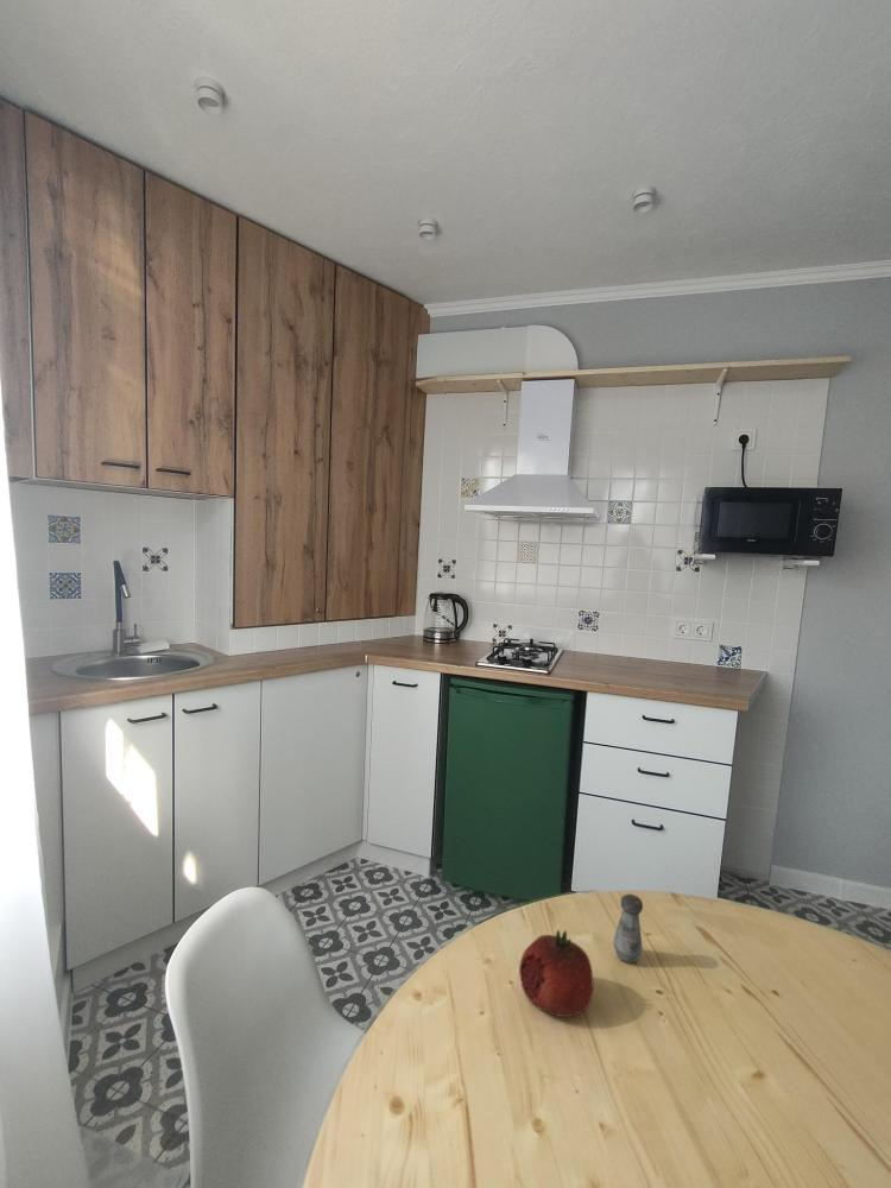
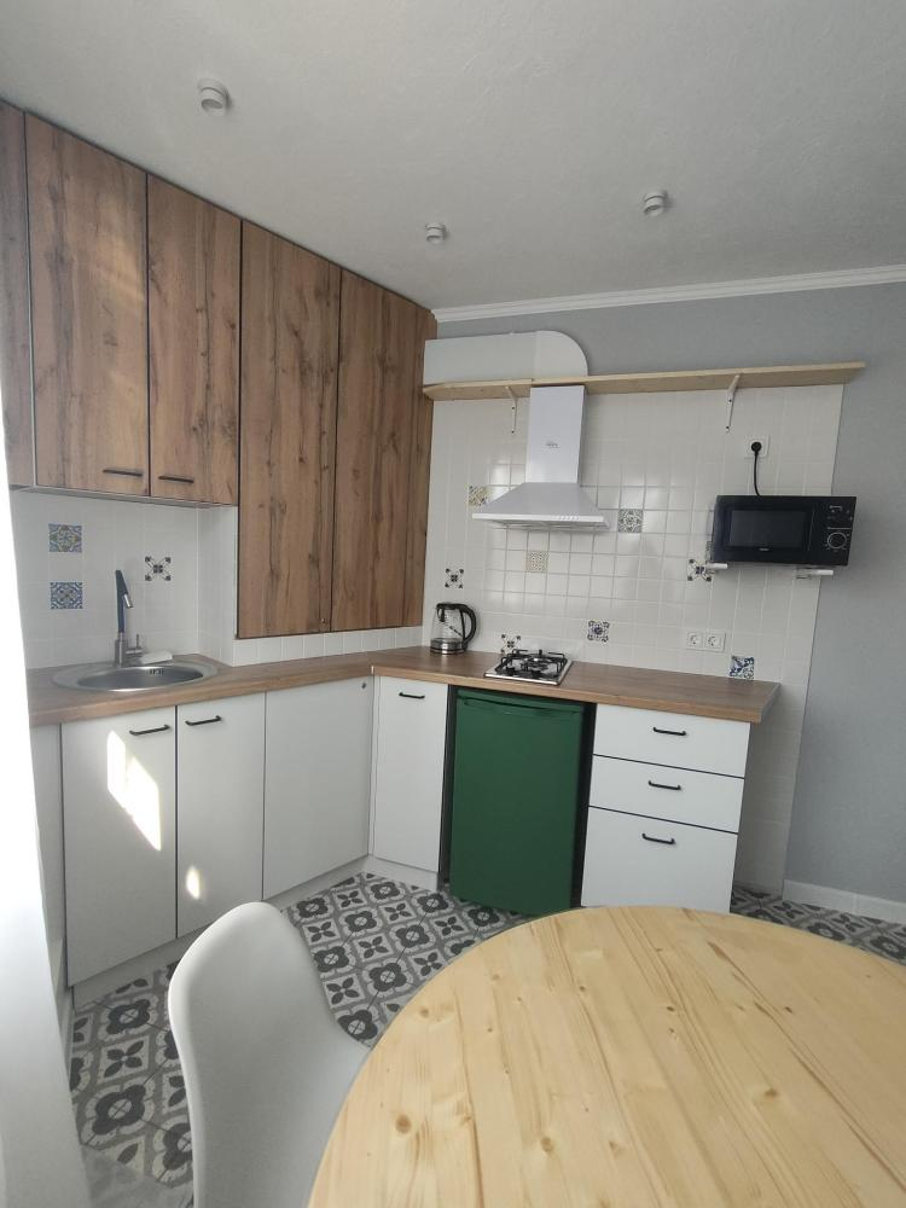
- fruit [518,929,595,1018]
- salt shaker [612,893,644,965]
